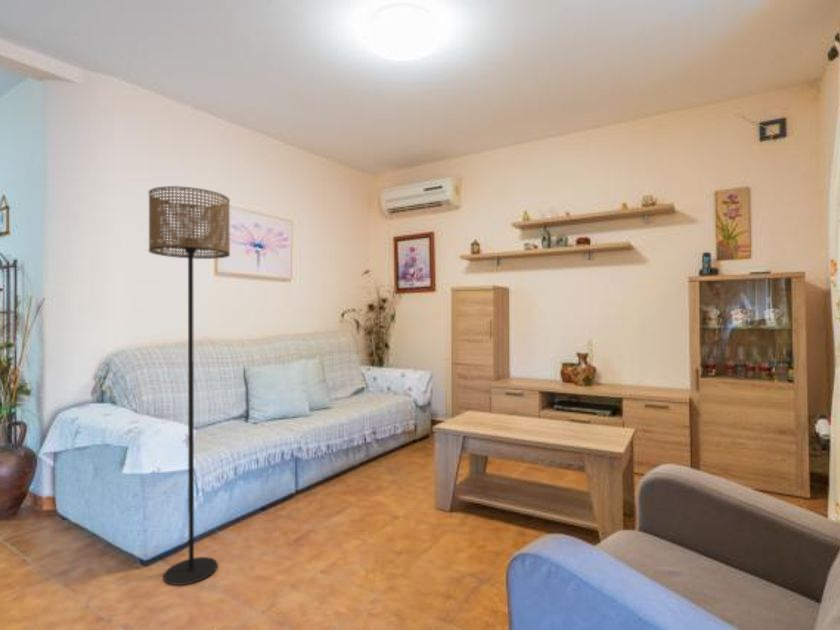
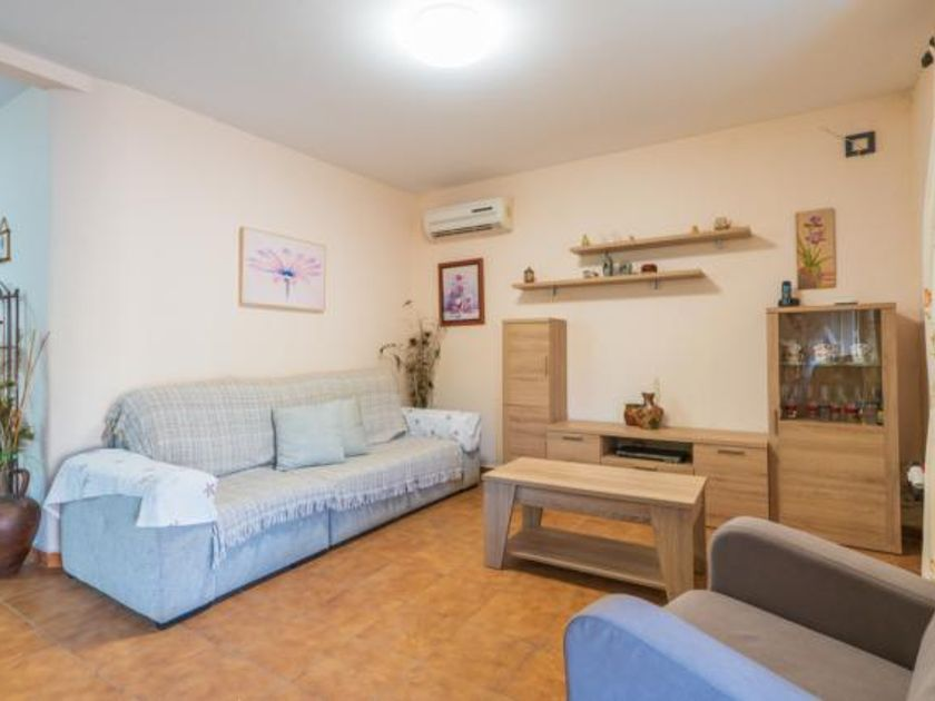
- floor lamp [148,185,231,586]
